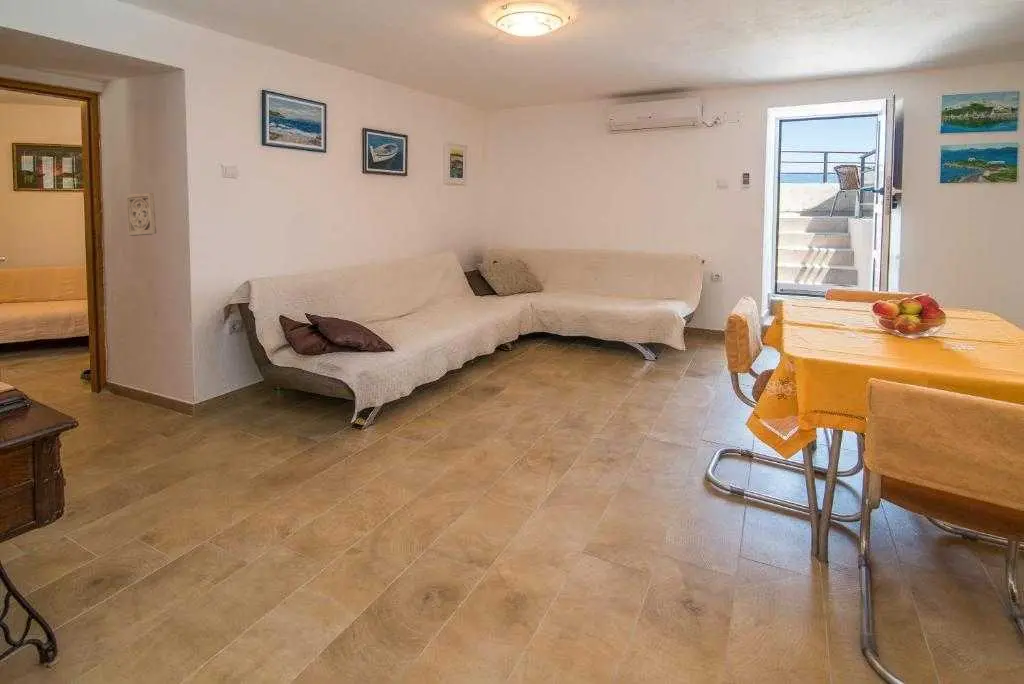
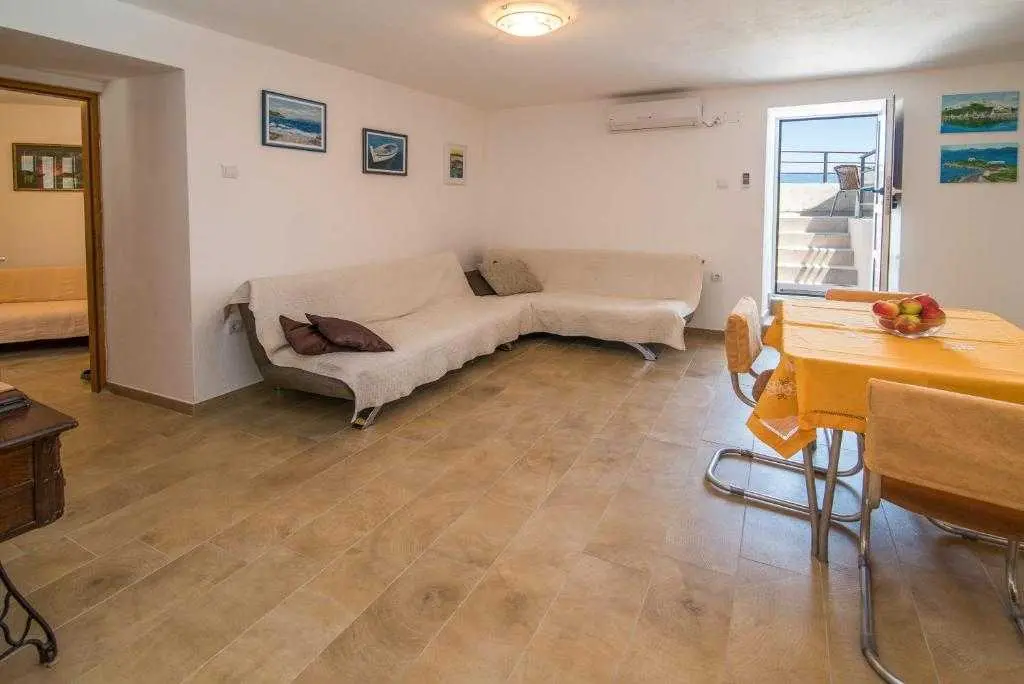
- wall ornament [125,192,157,237]
